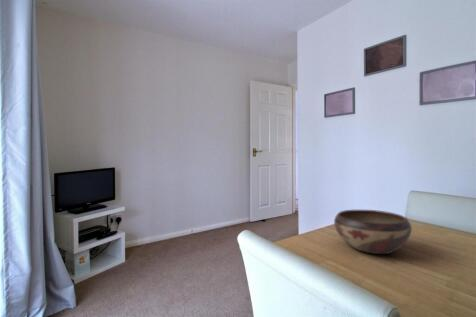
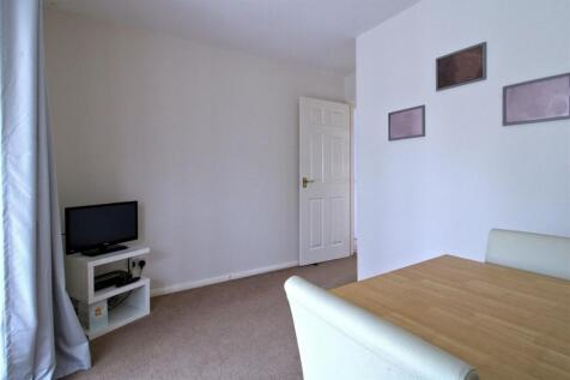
- decorative bowl [333,209,413,255]
